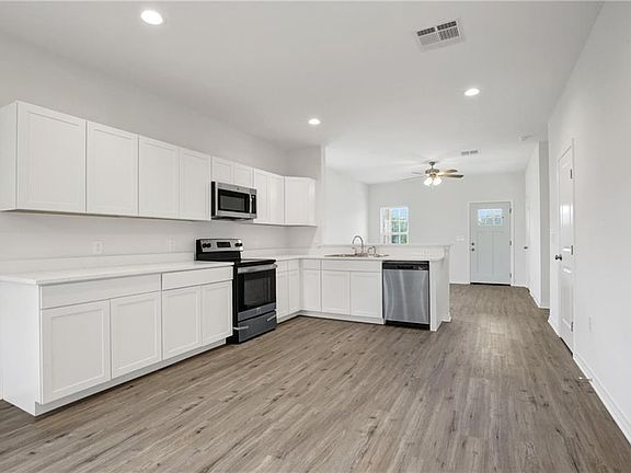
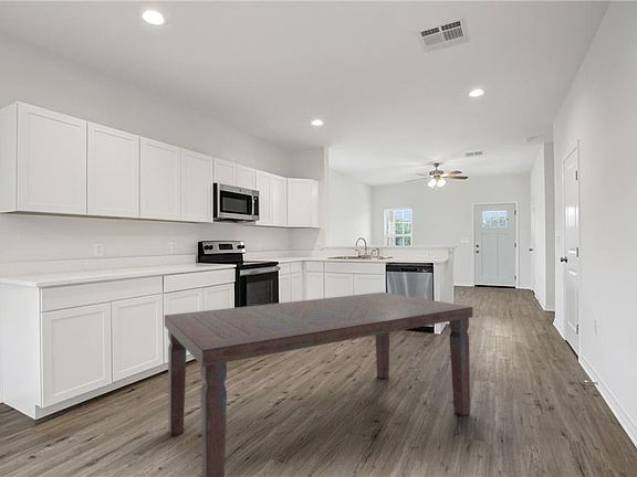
+ dining table [164,292,473,477]
